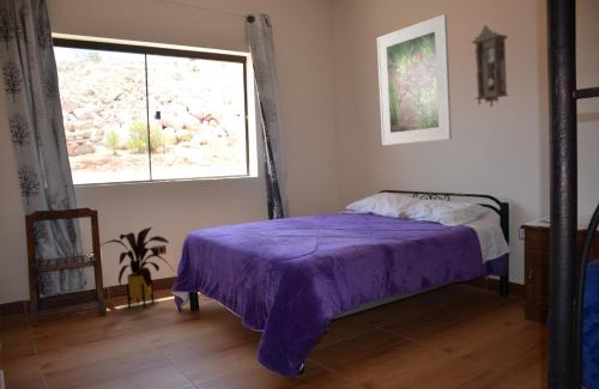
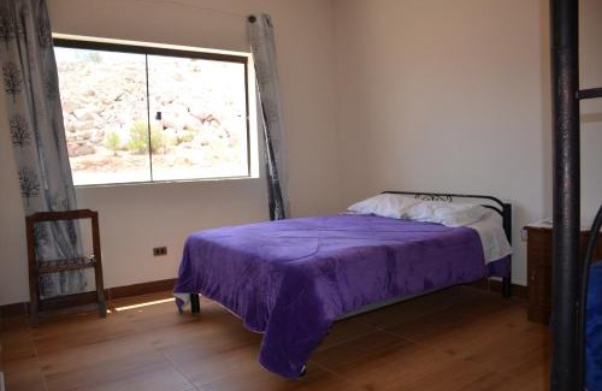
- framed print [376,13,453,147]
- house plant [99,226,175,310]
- pendulum clock [471,24,510,108]
